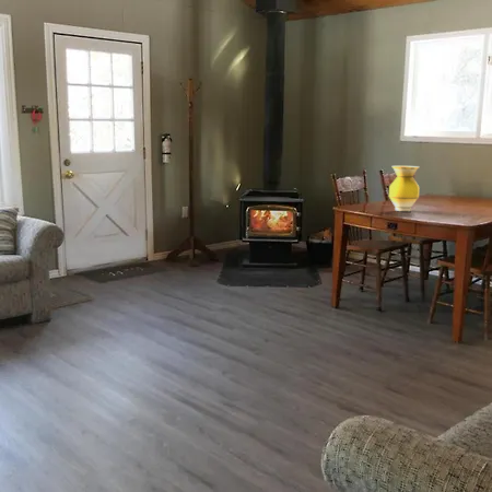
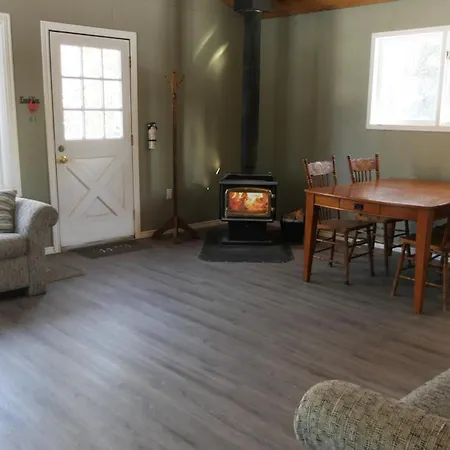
- vase [388,165,421,212]
